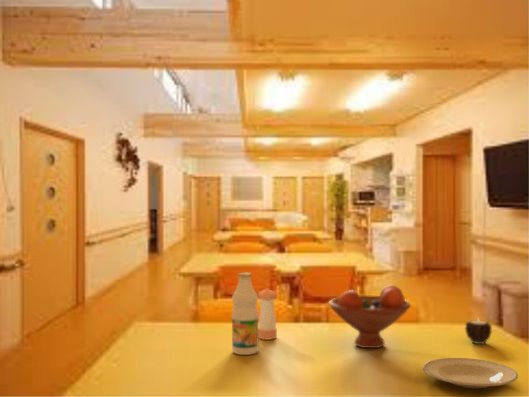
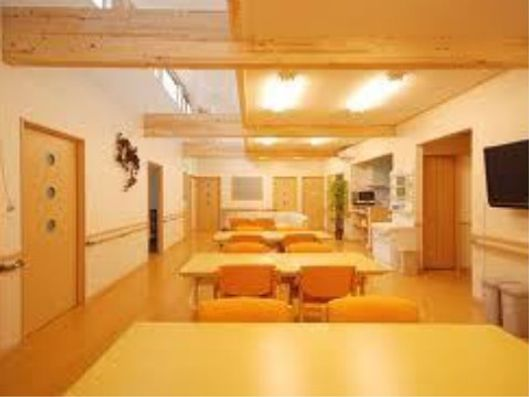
- bottle [231,272,260,356]
- fruit bowl [328,284,412,349]
- pepper shaker [257,287,278,341]
- plate [422,357,519,389]
- candle [464,317,493,345]
